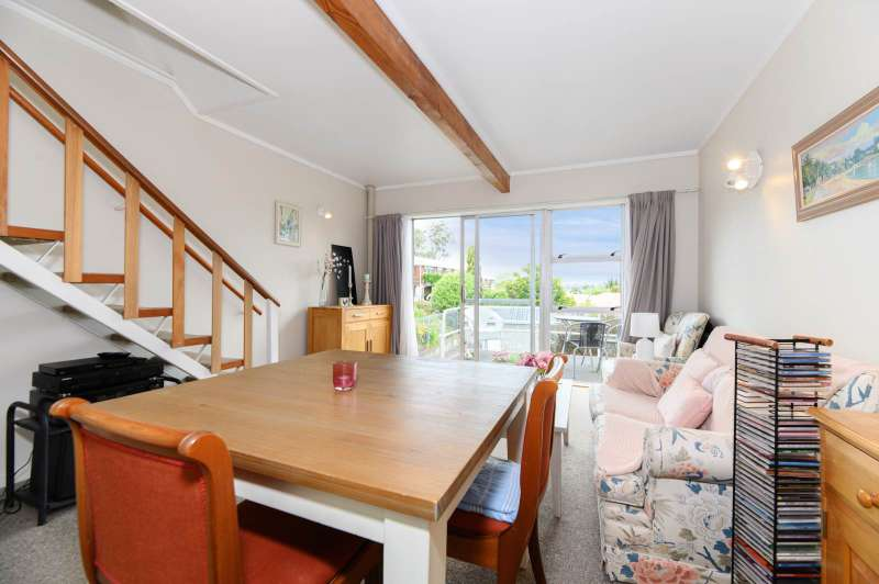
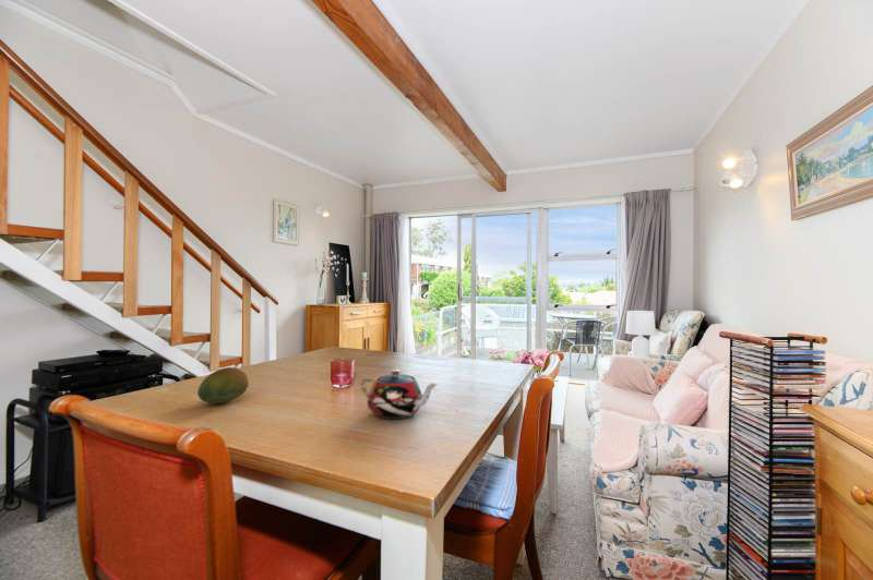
+ fruit [196,366,250,404]
+ teapot [360,368,440,421]
